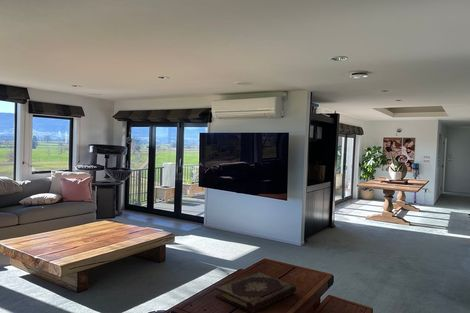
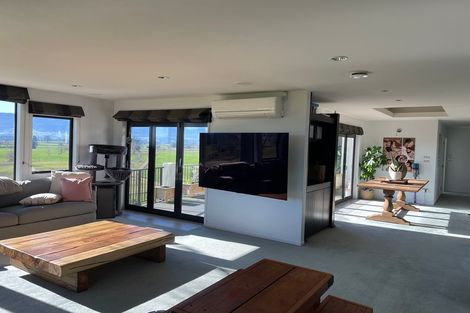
- book [214,271,297,313]
